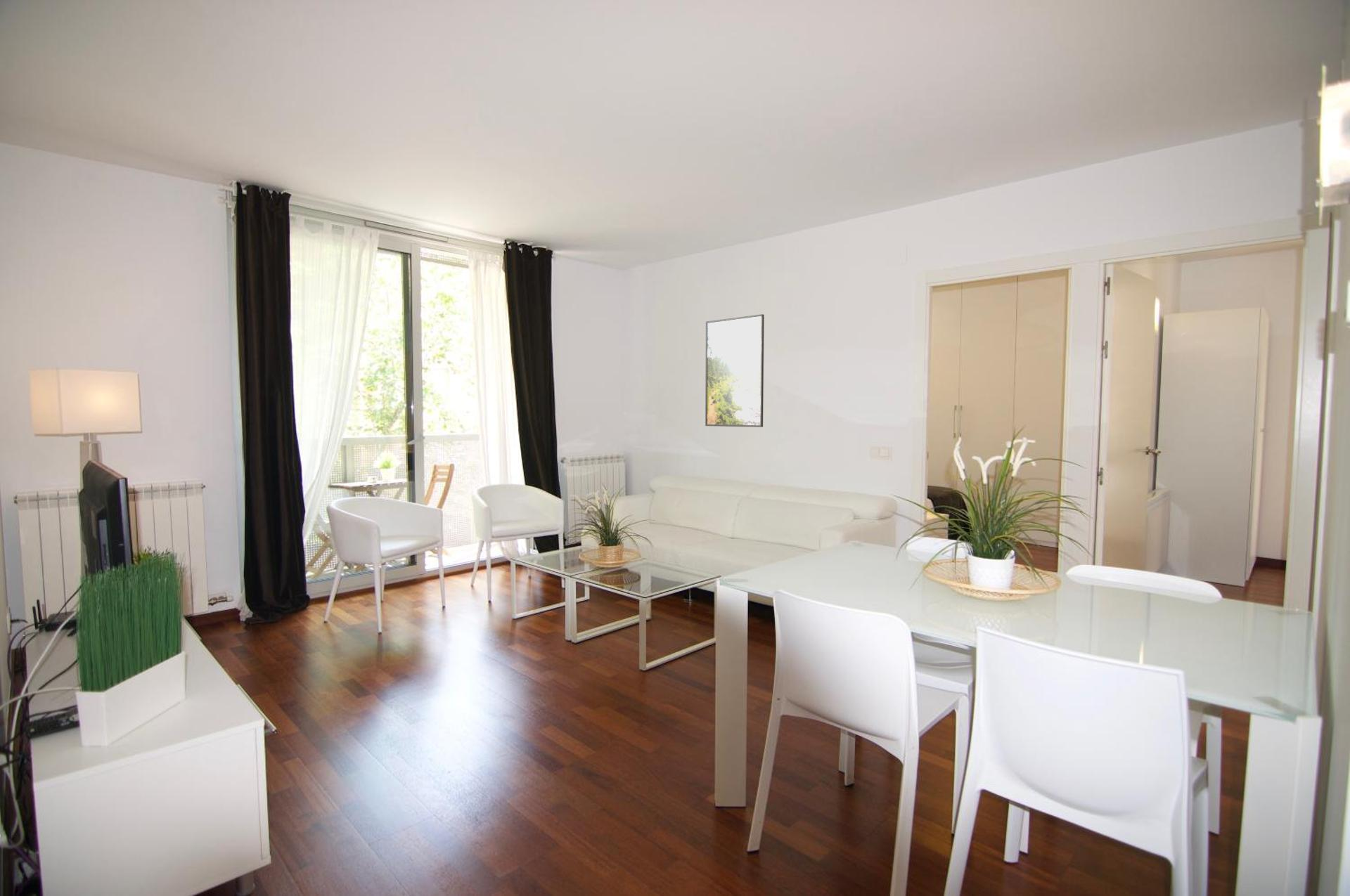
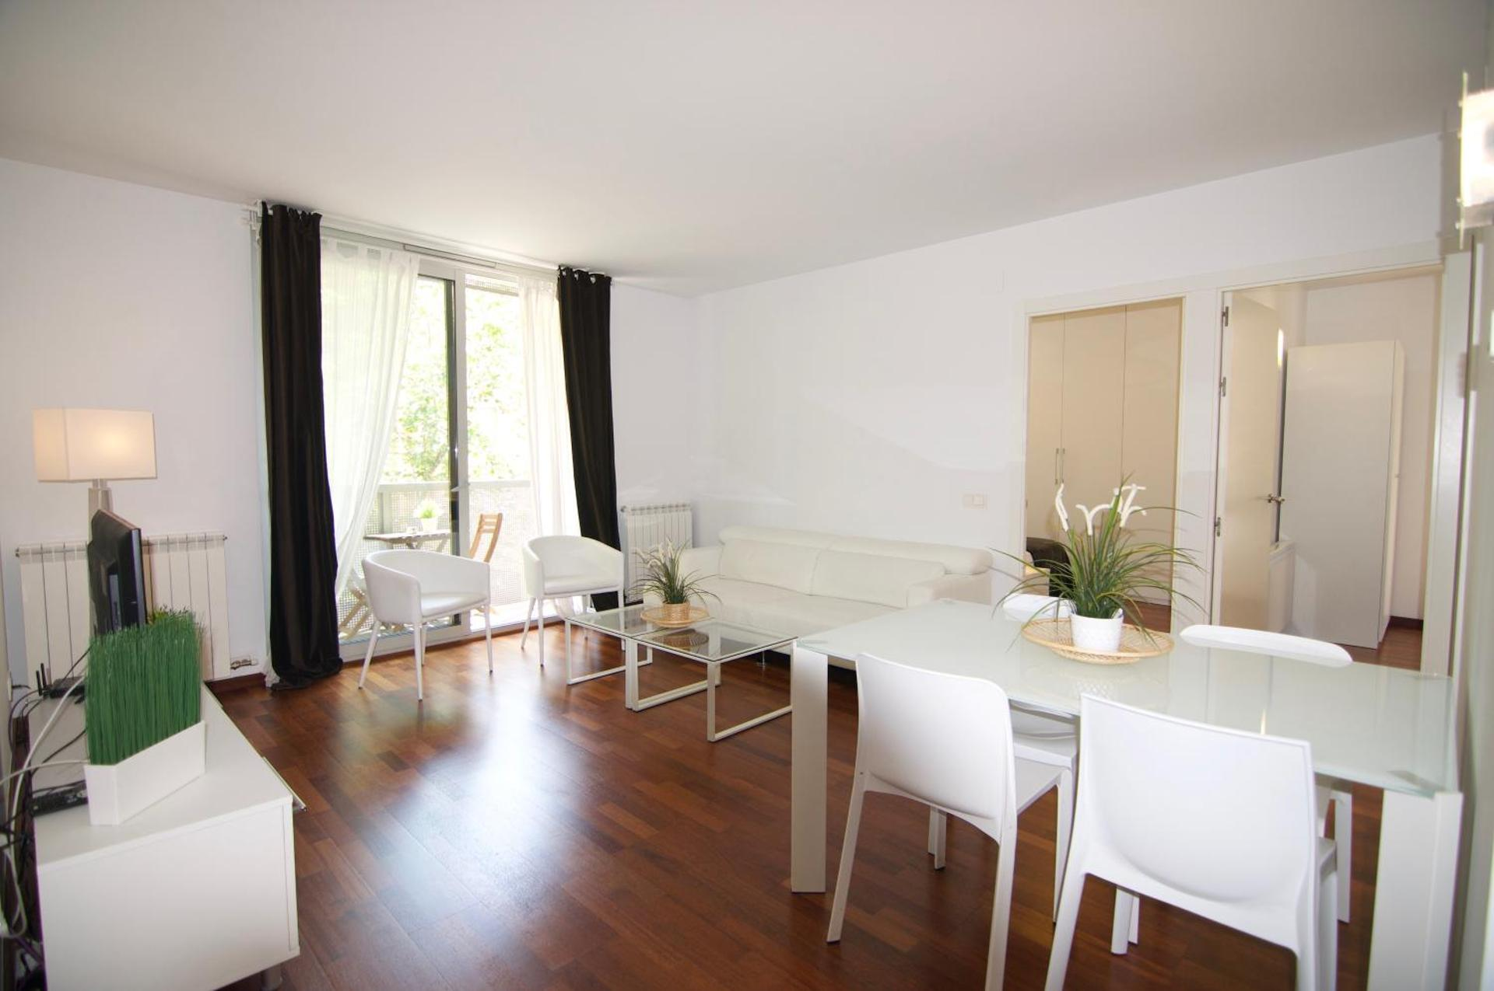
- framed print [705,313,765,428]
